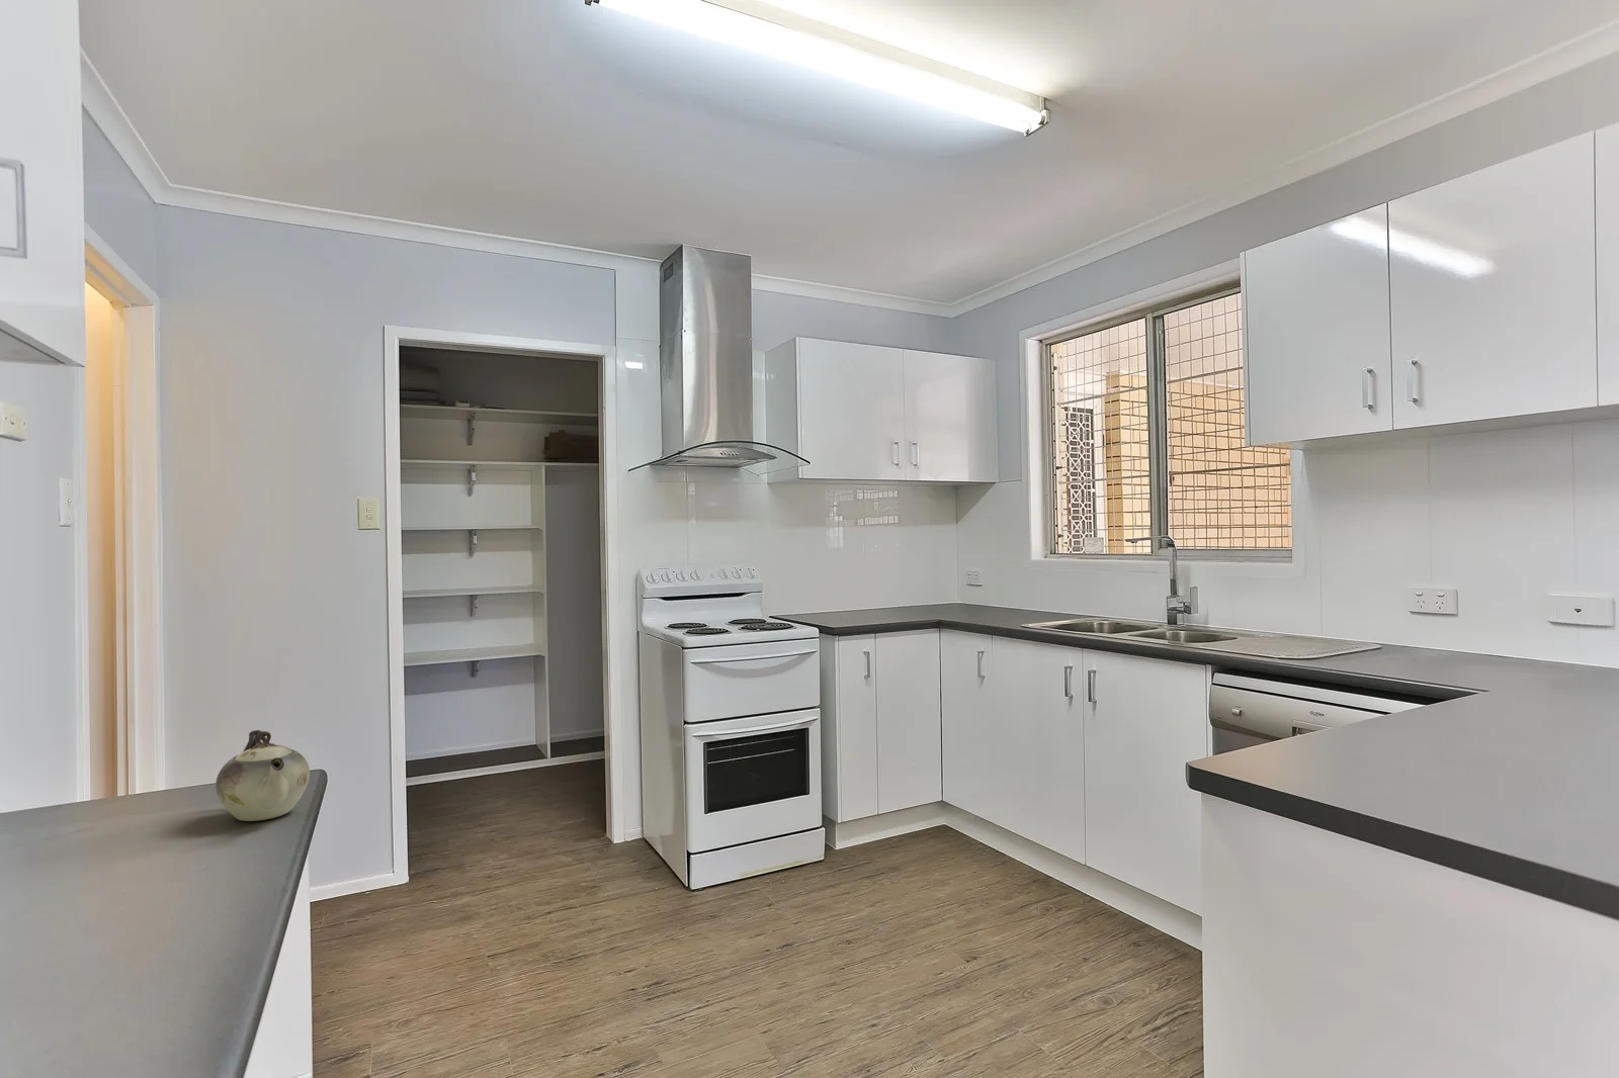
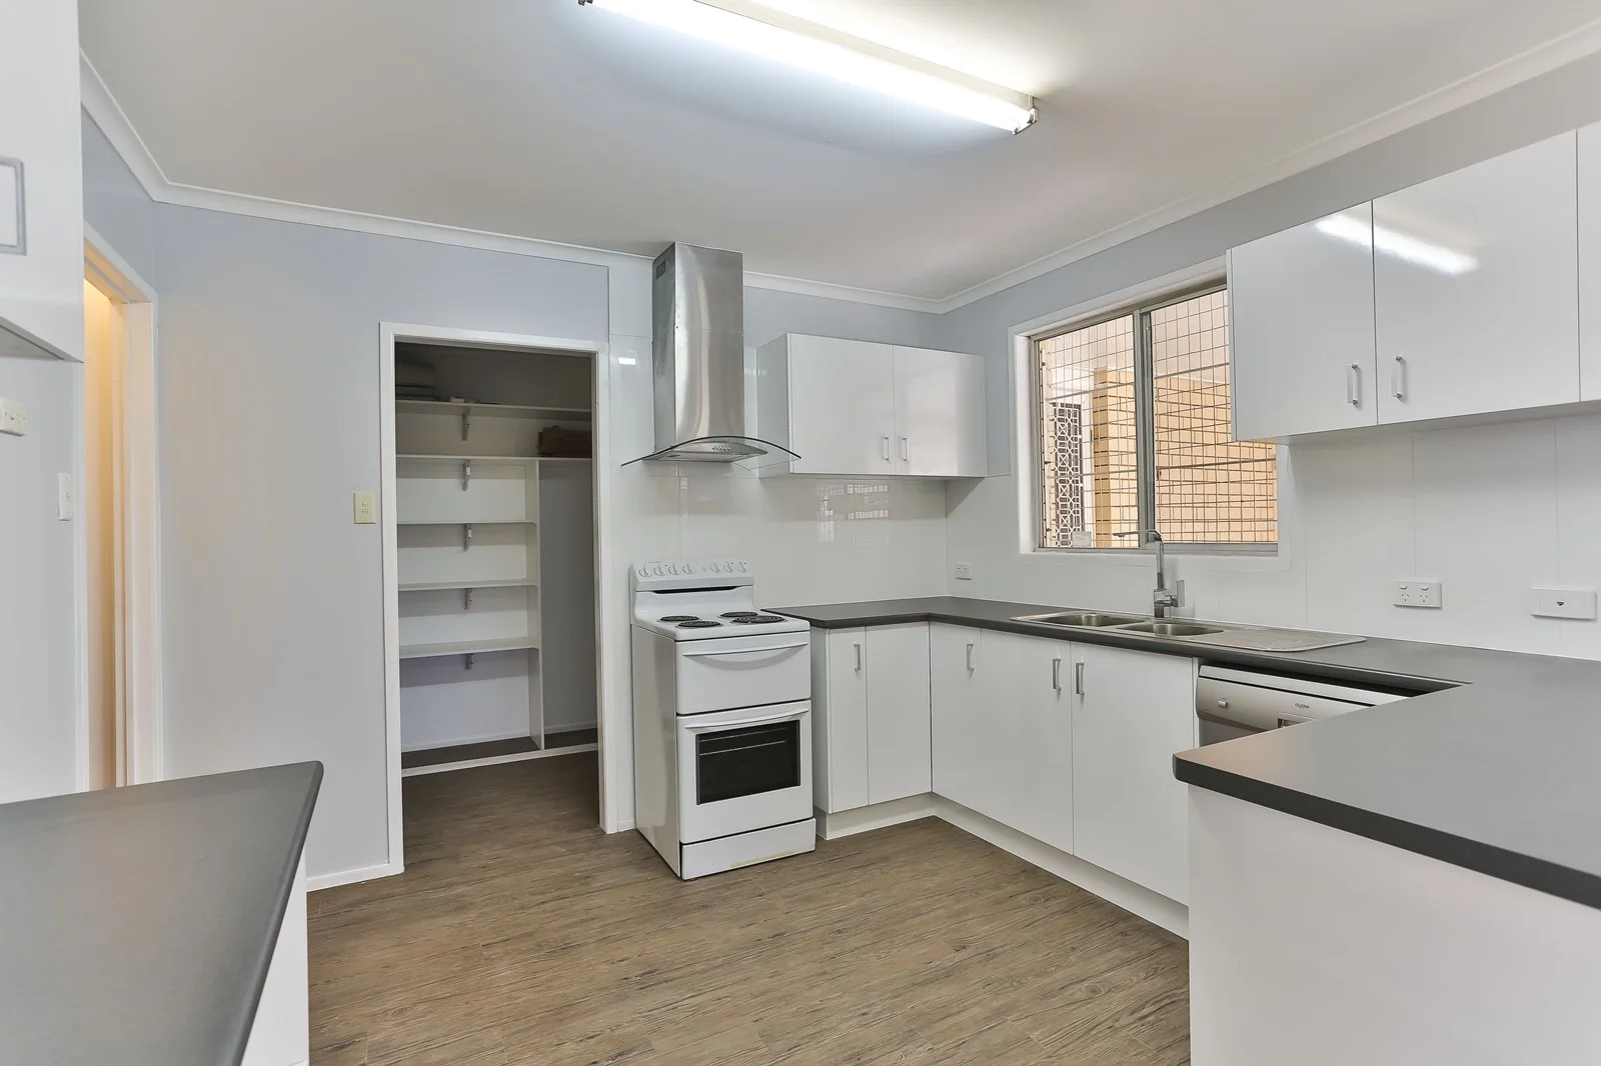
- teapot [214,729,311,822]
